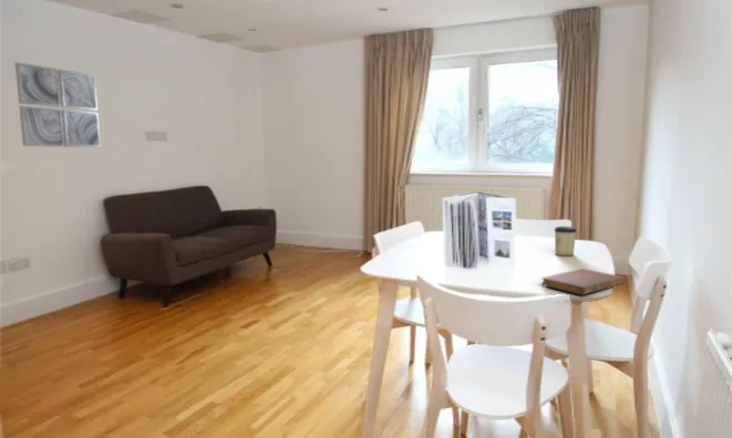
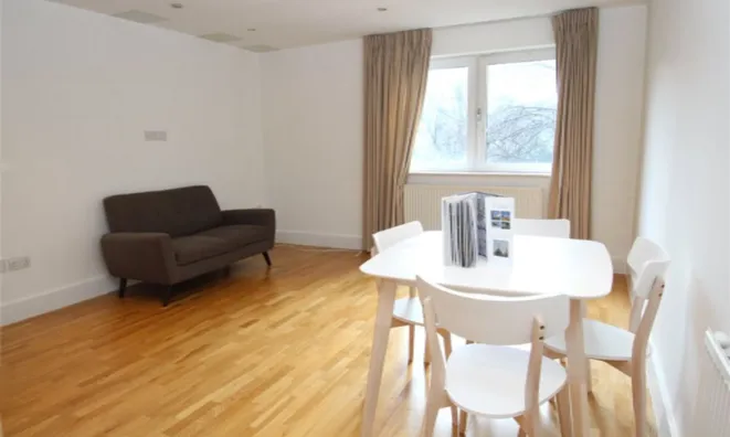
- wall art [13,61,102,148]
- notebook [539,268,627,296]
- cup [553,226,578,257]
